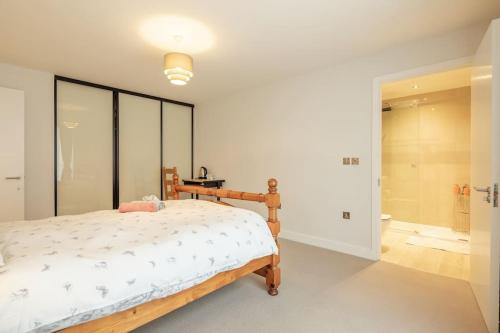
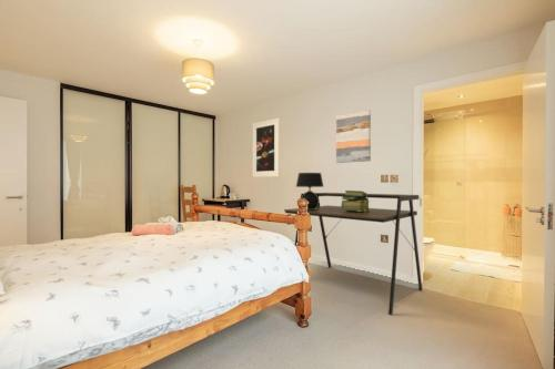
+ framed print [252,116,281,178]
+ desk [283,192,423,316]
+ wall art [335,109,372,164]
+ table lamp [295,172,325,211]
+ stack of books [340,189,371,212]
